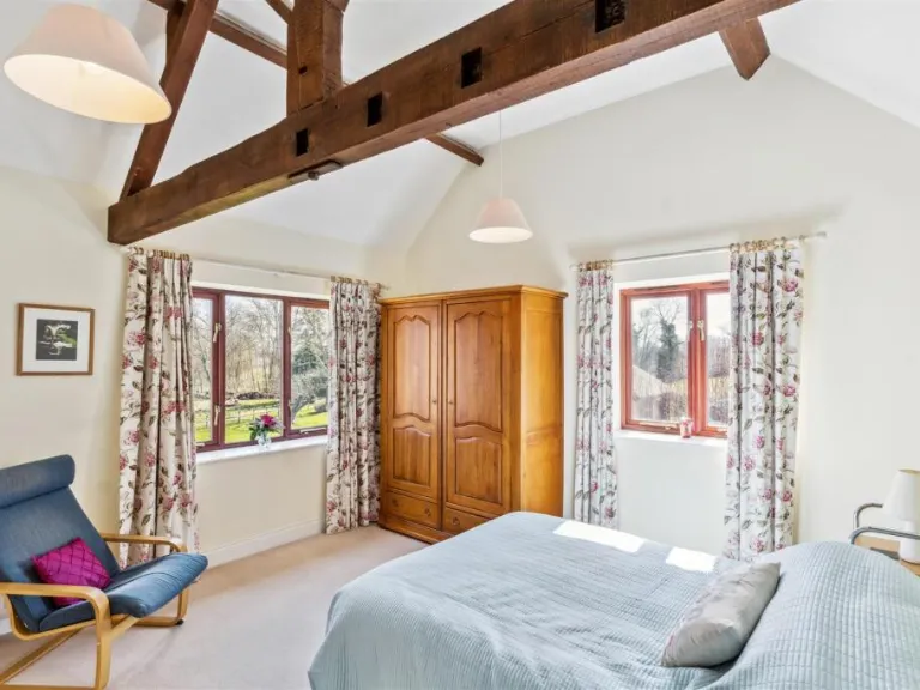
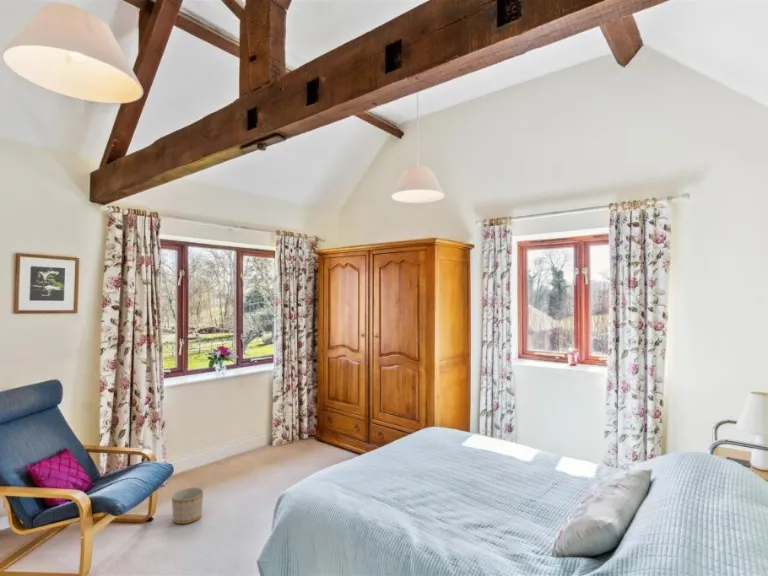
+ planter [171,486,204,525]
